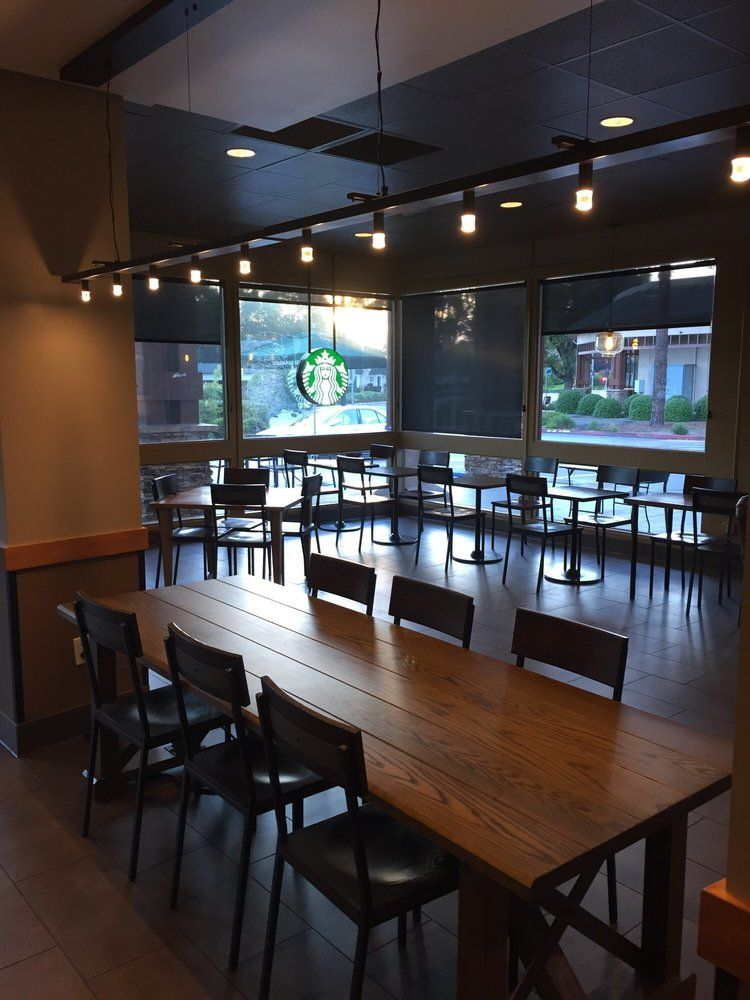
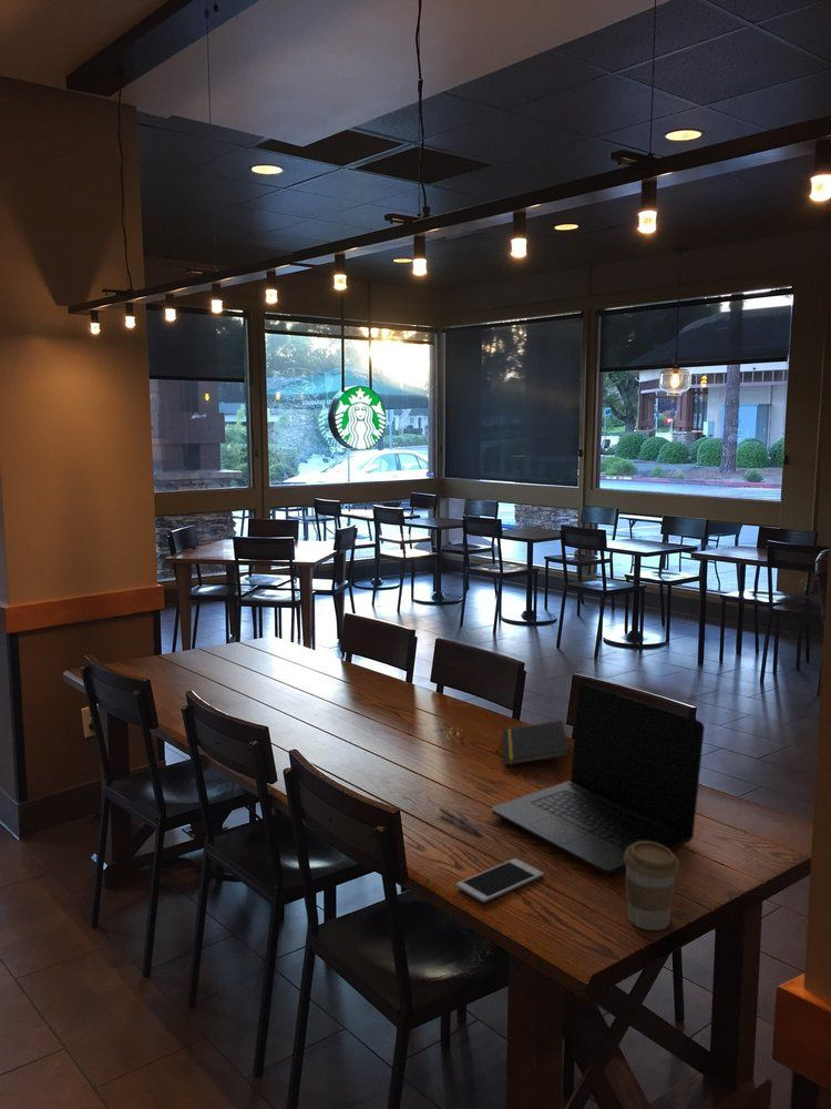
+ laptop [491,682,706,875]
+ coffee cup [624,841,680,932]
+ cell phone [455,857,544,904]
+ pen [438,806,483,836]
+ notepad [502,720,572,766]
